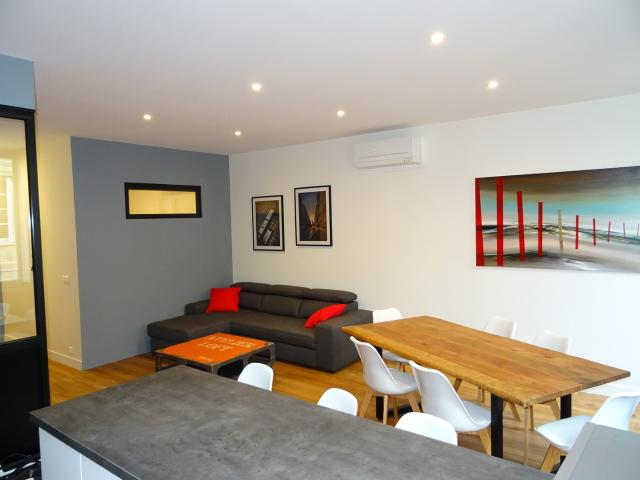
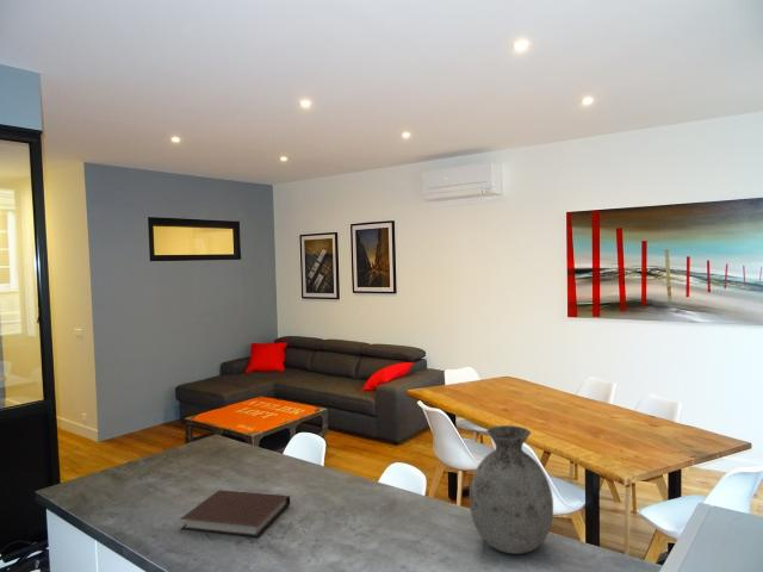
+ notebook [180,489,291,539]
+ vase [469,424,554,555]
